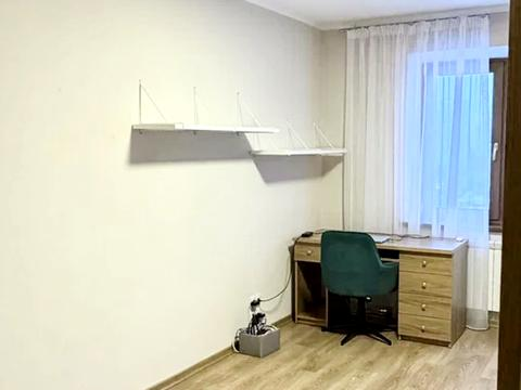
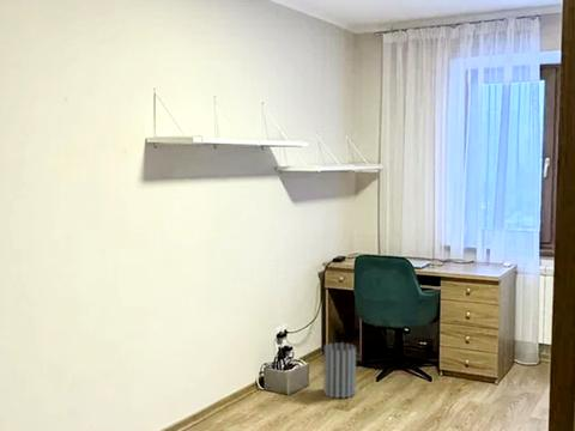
+ wastebasket [322,341,357,399]
